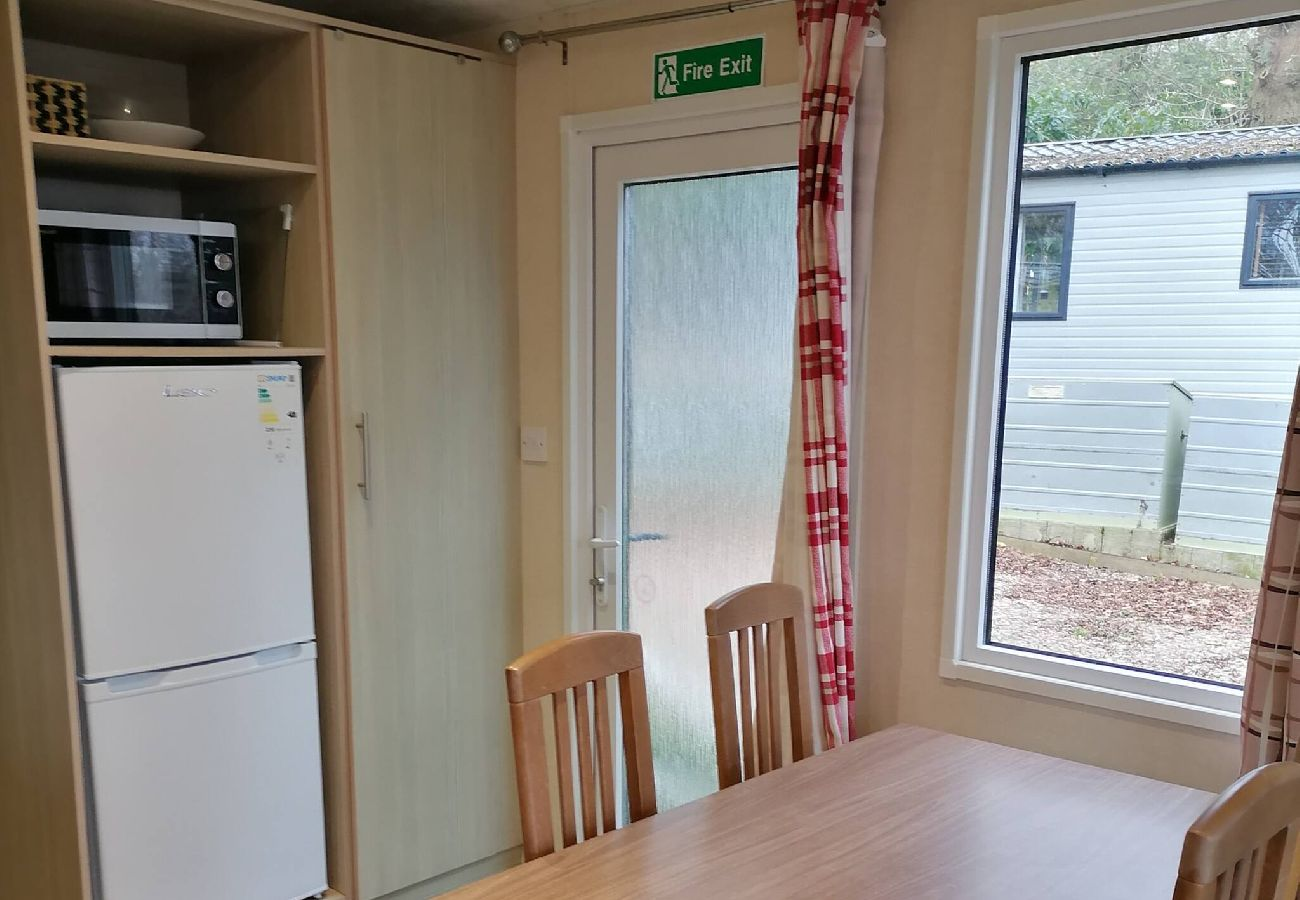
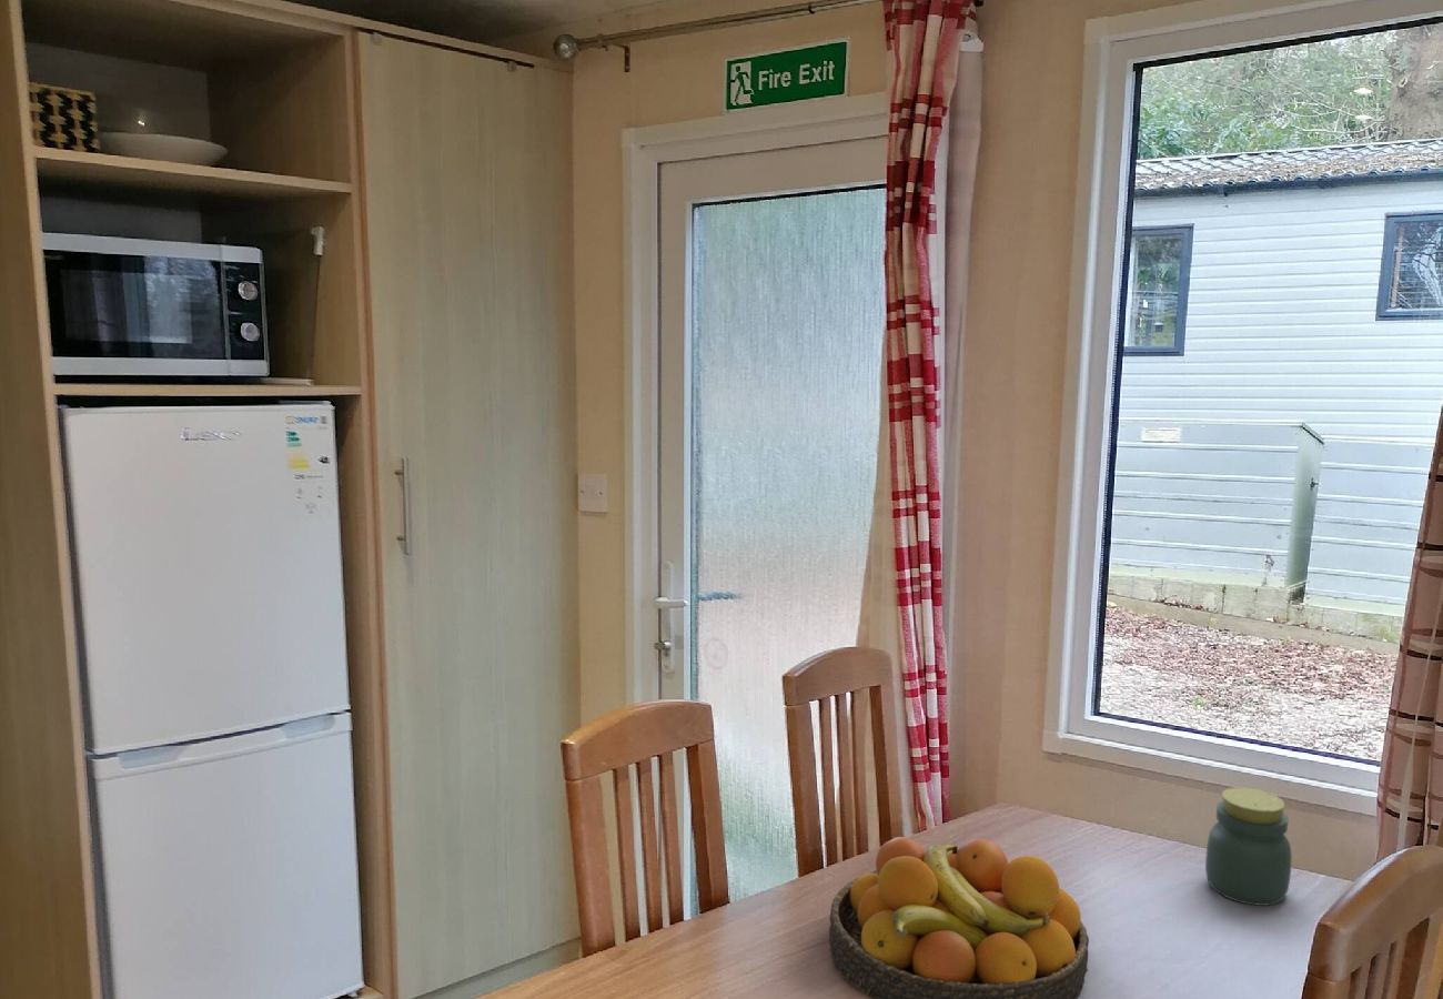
+ fruit bowl [828,836,1090,999]
+ jar [1204,787,1293,907]
